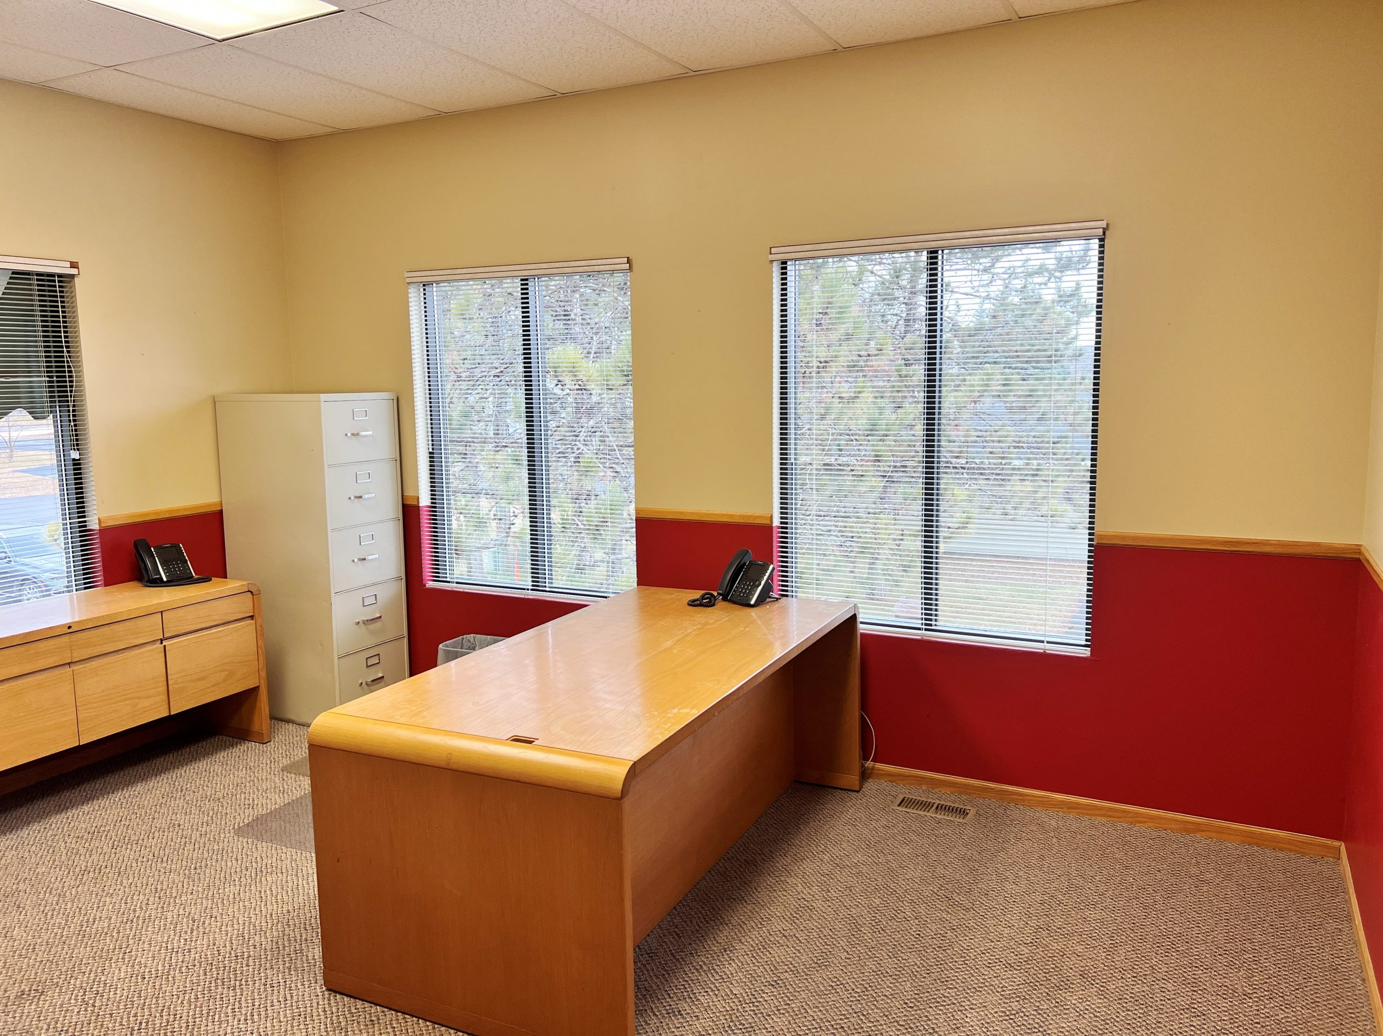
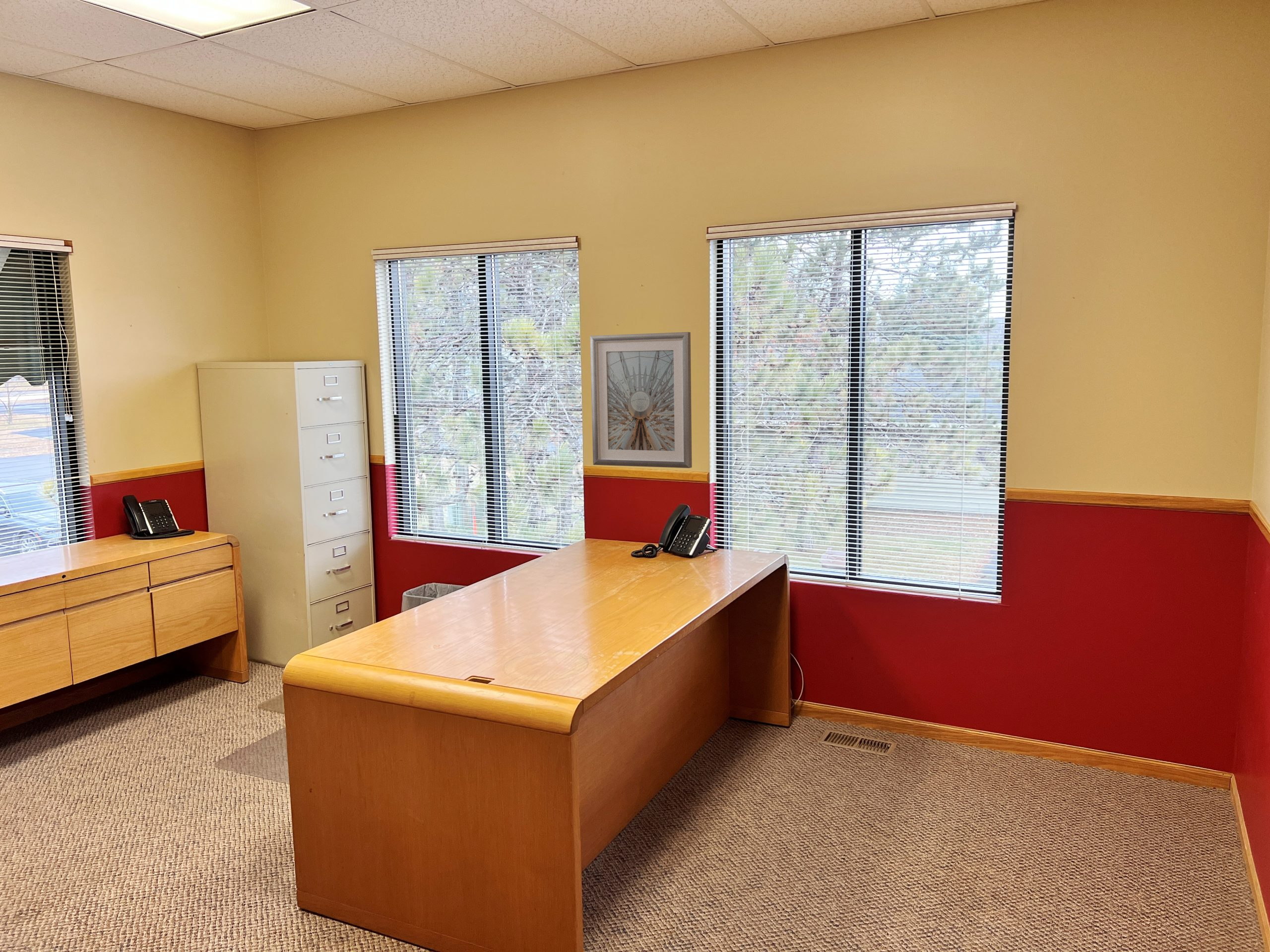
+ picture frame [590,332,693,469]
